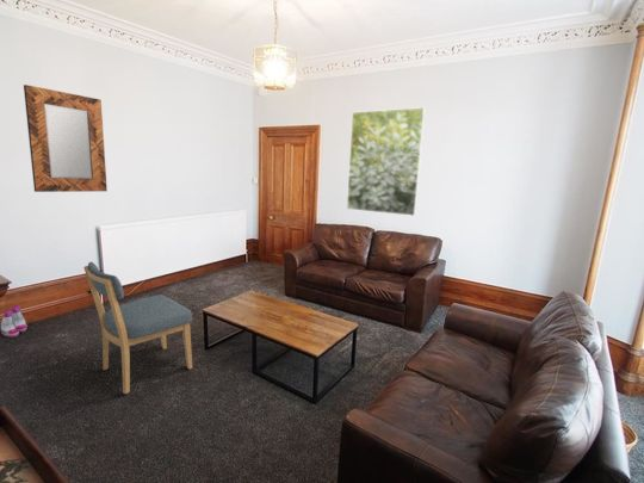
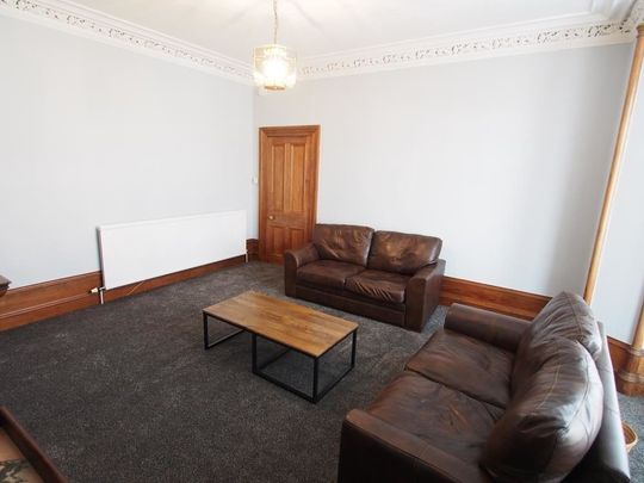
- chair [82,261,193,395]
- boots [0,304,29,338]
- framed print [346,106,427,217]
- home mirror [23,83,109,193]
